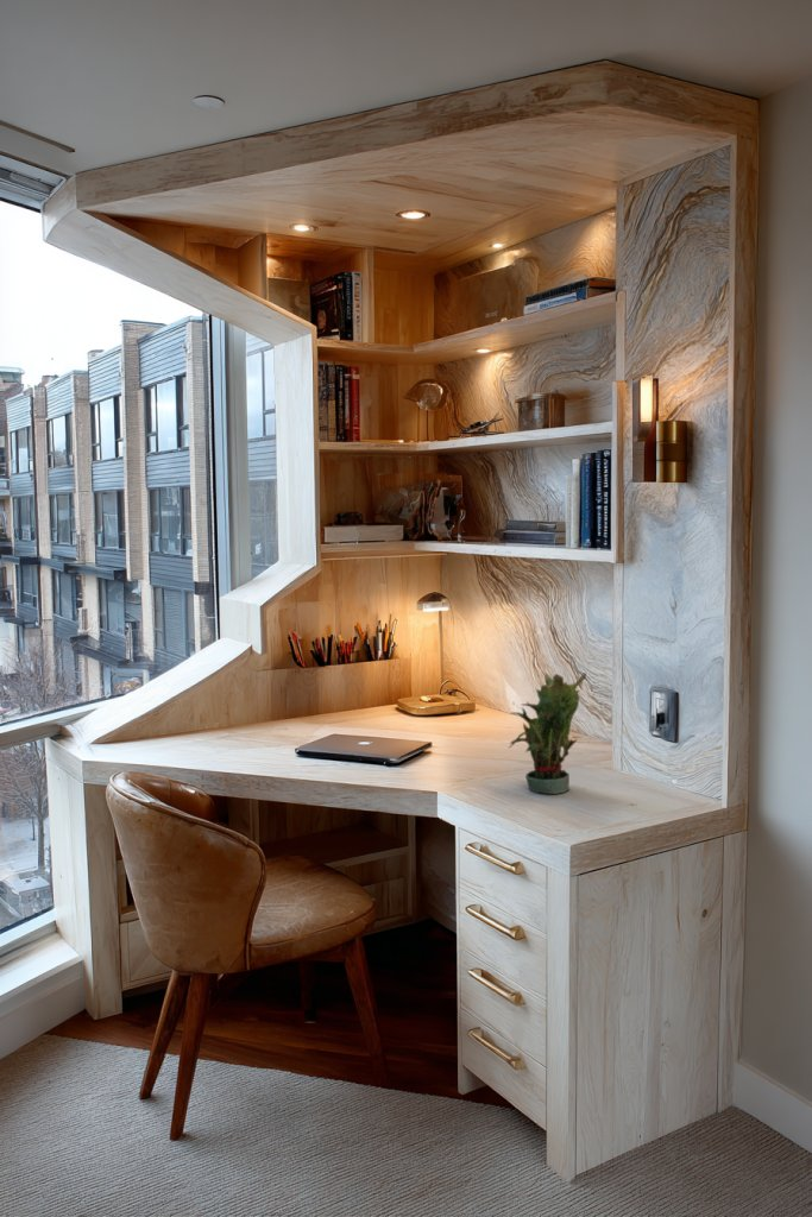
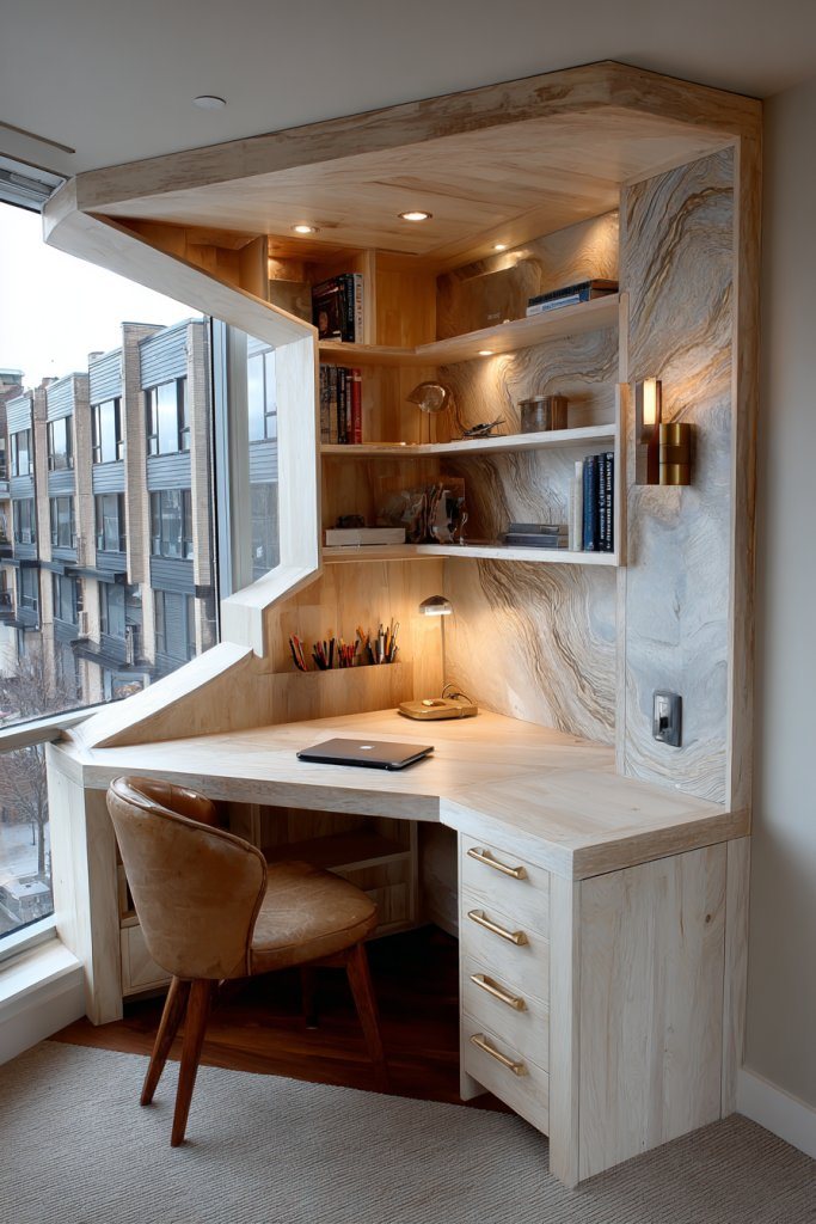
- potted plant [506,671,587,795]
